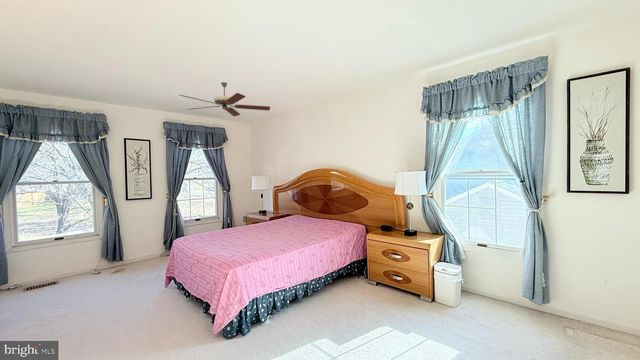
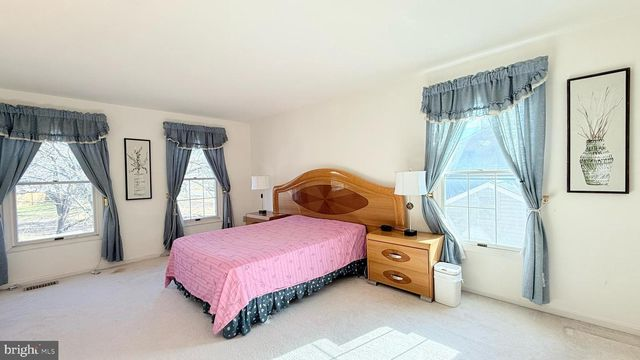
- ceiling fan [179,81,271,117]
